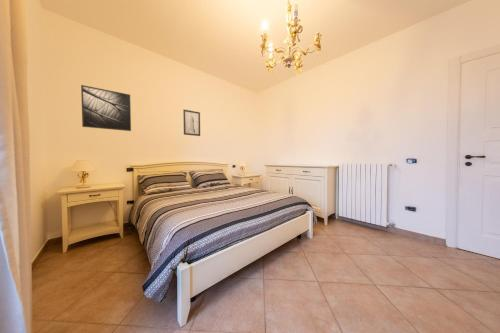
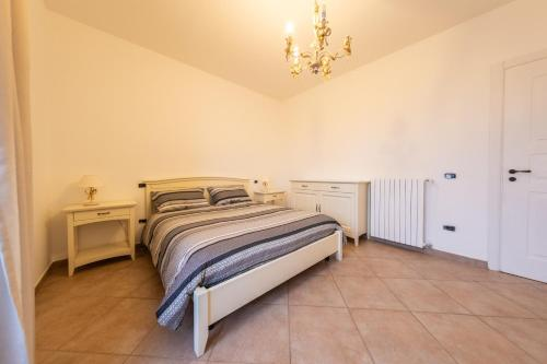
- wall art [182,108,201,137]
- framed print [80,84,132,132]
